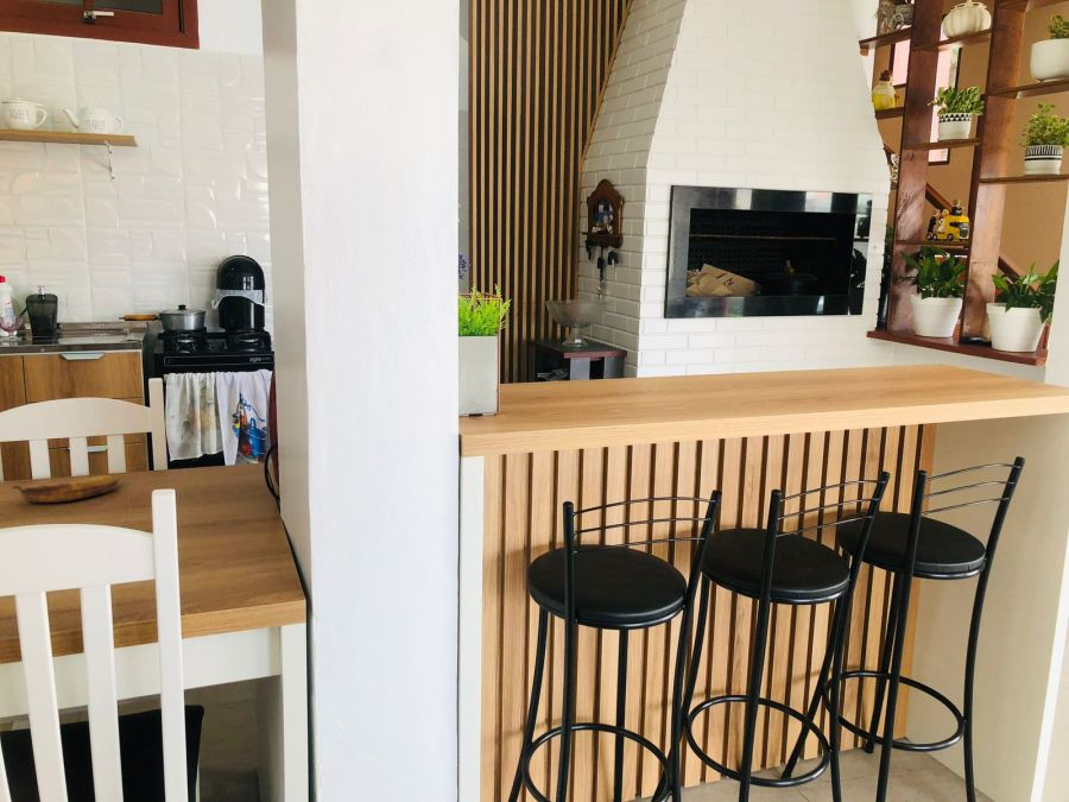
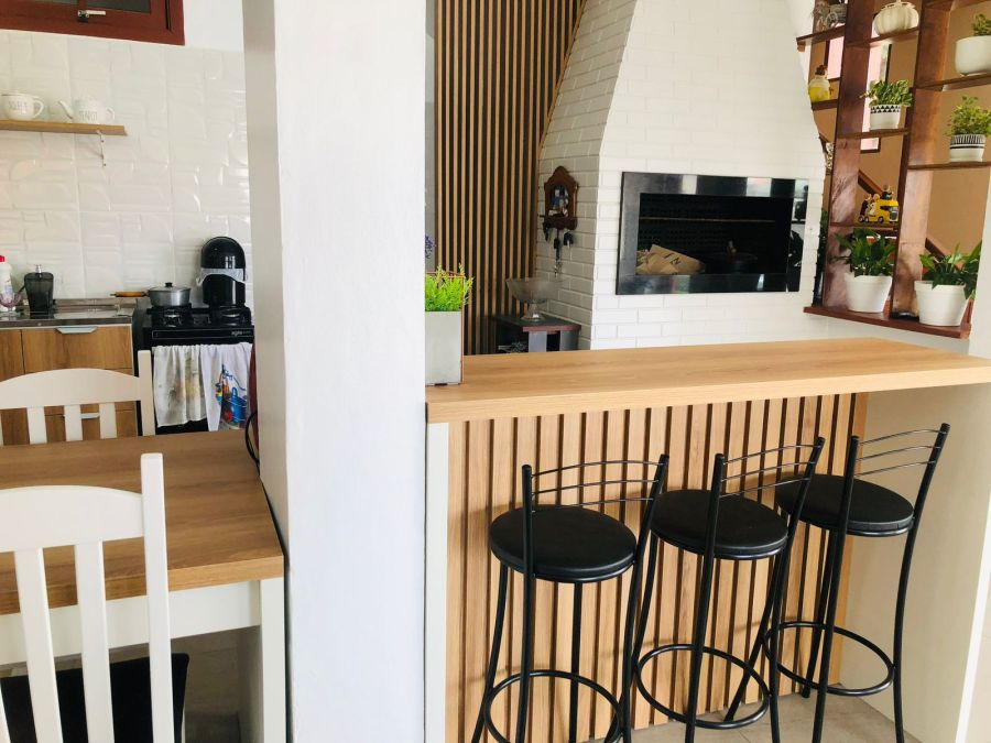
- banana [11,474,120,504]
